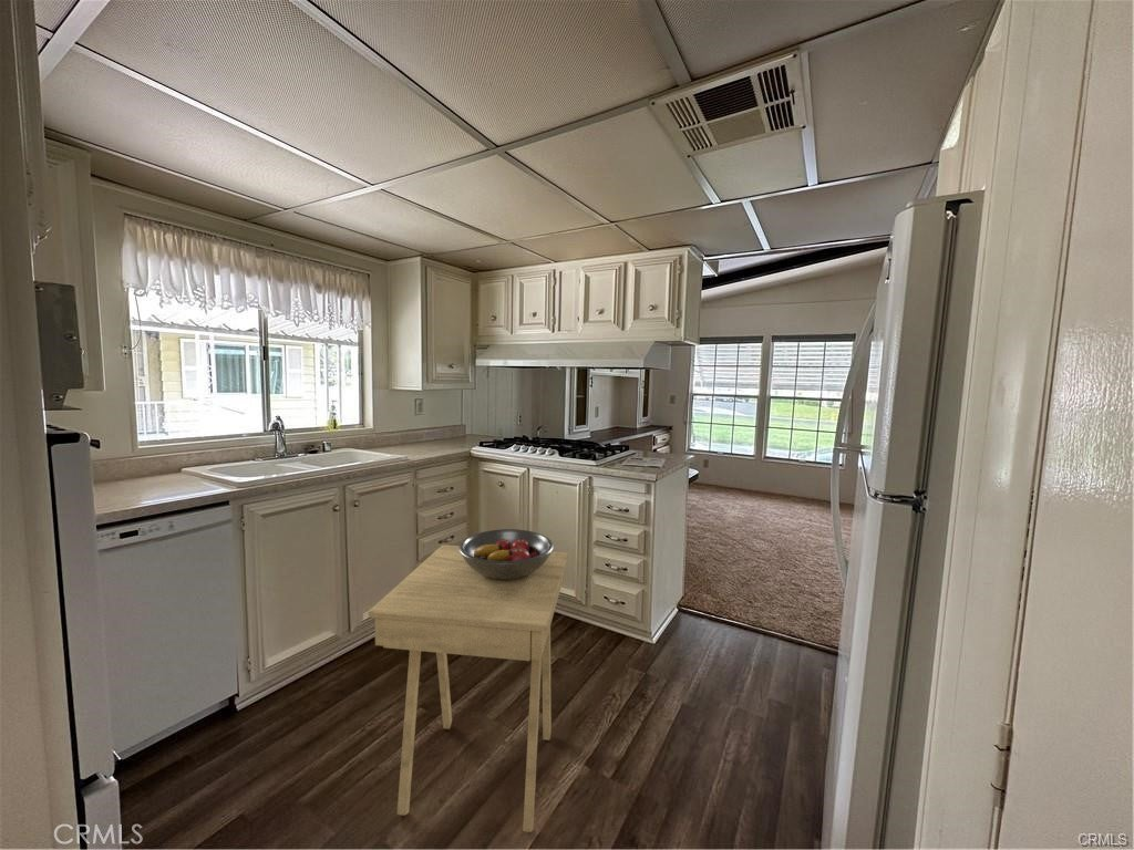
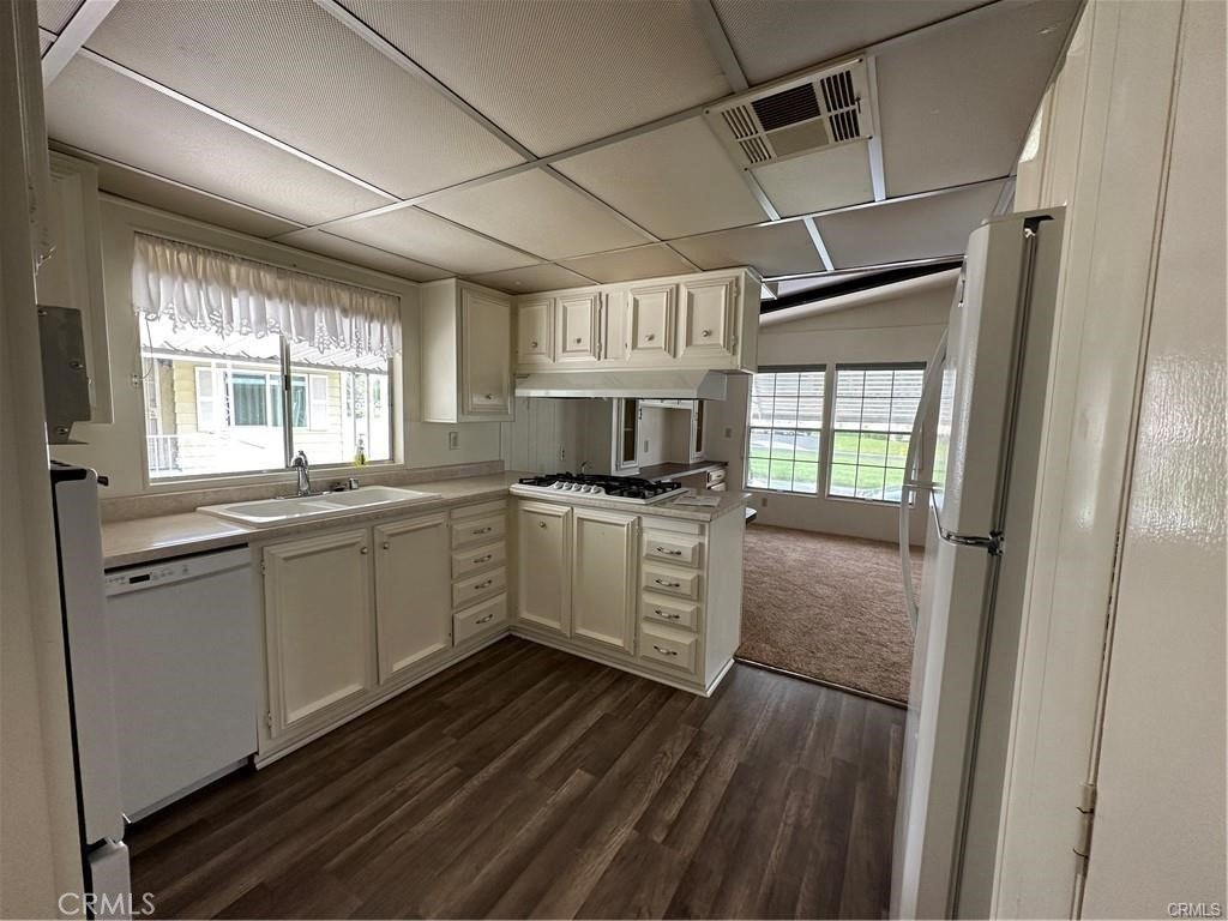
- side table [368,545,569,833]
- fruit bowl [458,528,555,580]
